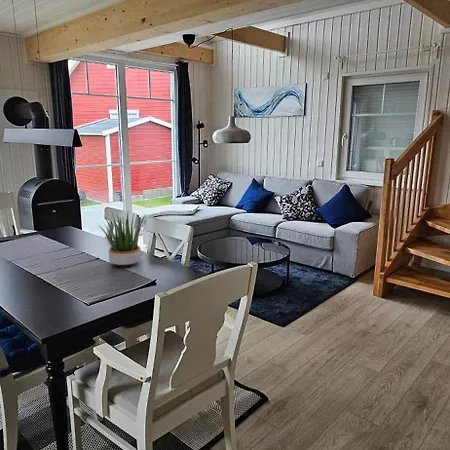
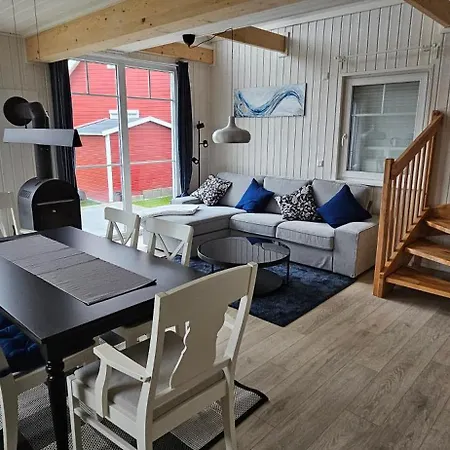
- potted plant [99,211,147,267]
